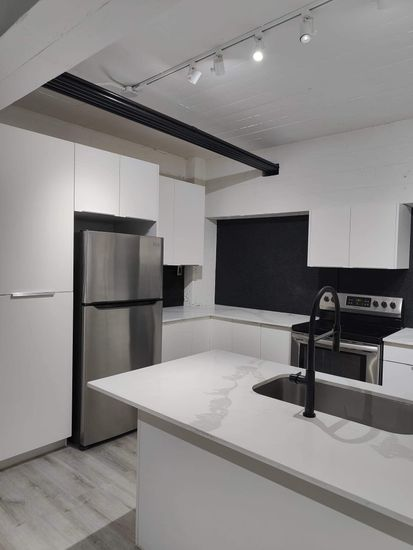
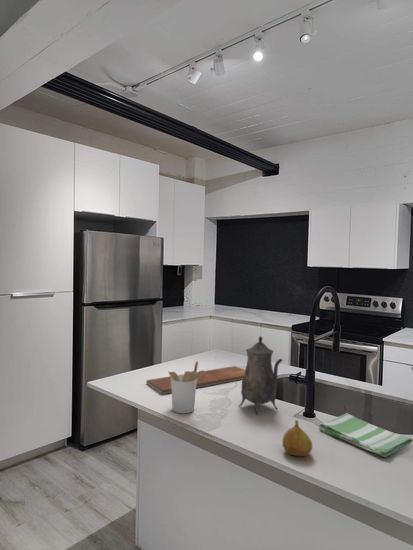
+ teapot [238,335,284,416]
+ dish towel [318,412,413,458]
+ chopping board [145,365,245,395]
+ utensil holder [167,360,205,414]
+ fruit [282,419,313,457]
